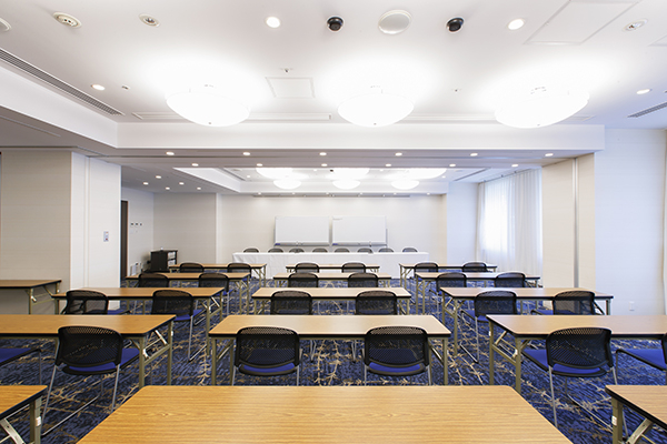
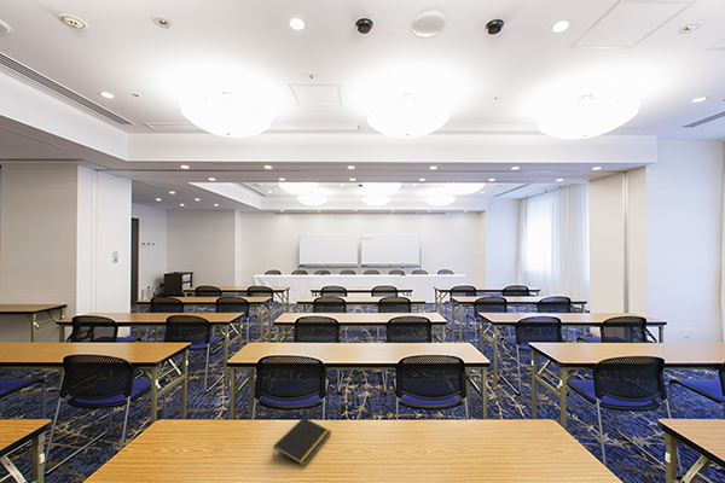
+ notepad [272,417,332,467]
